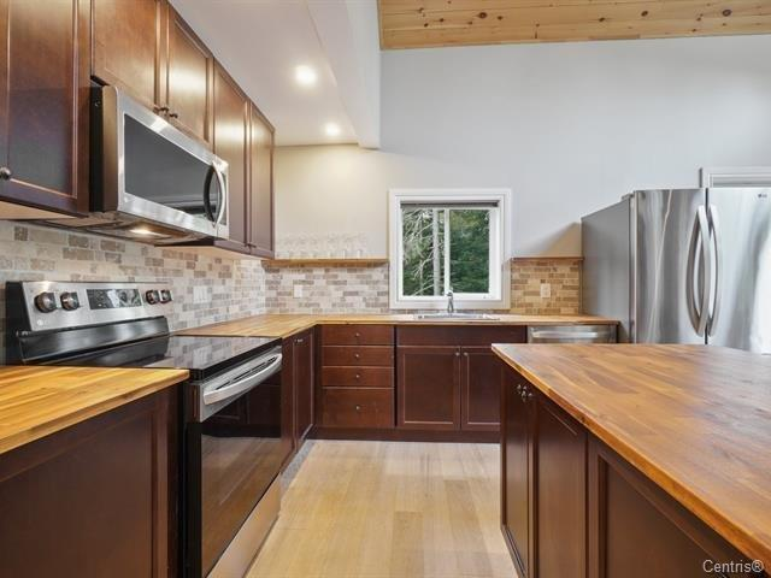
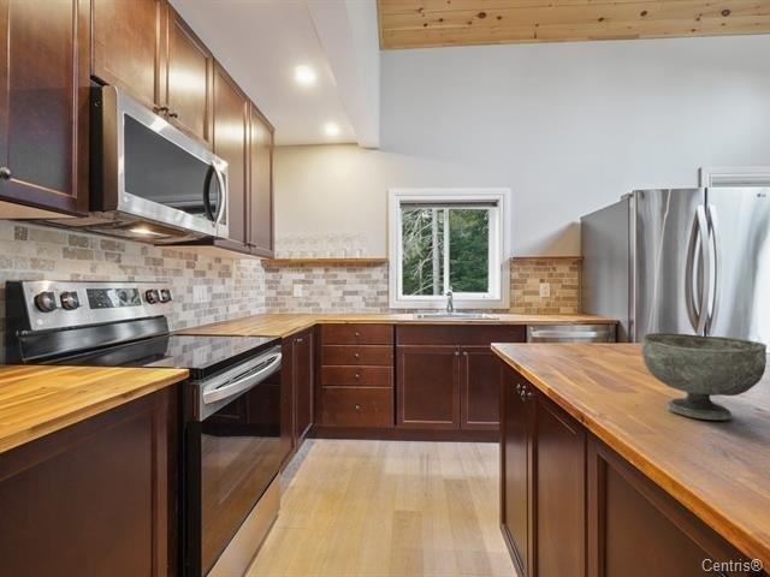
+ bowl [640,332,768,421]
